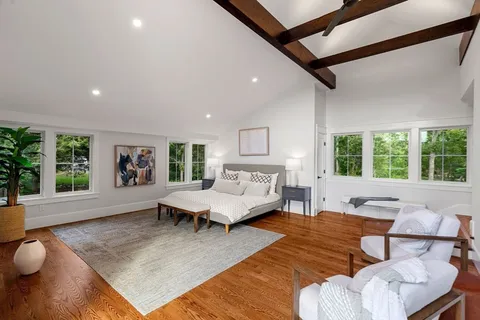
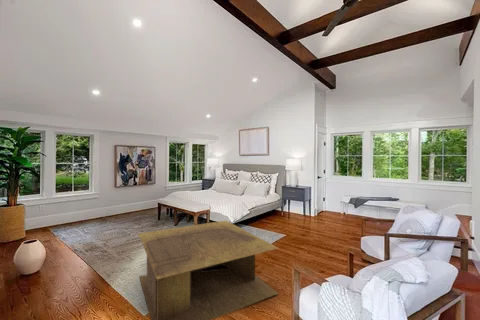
+ coffee table [137,220,280,320]
